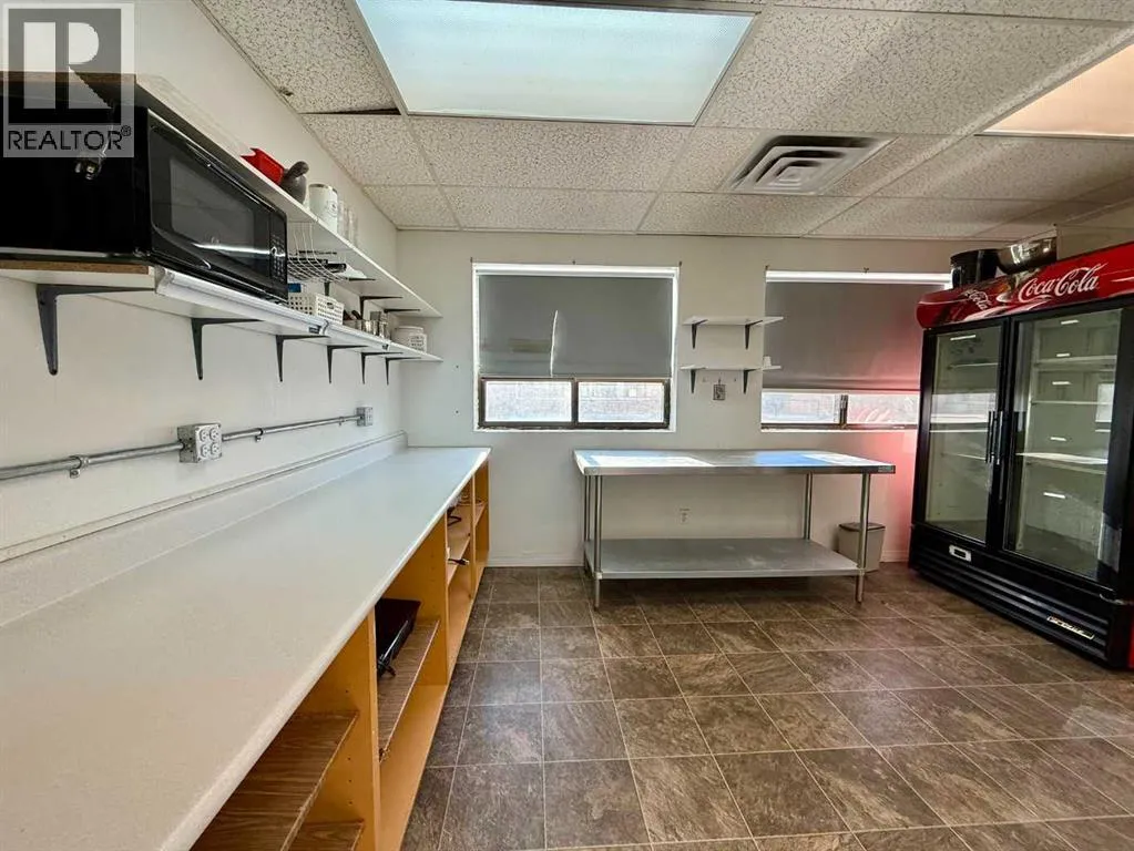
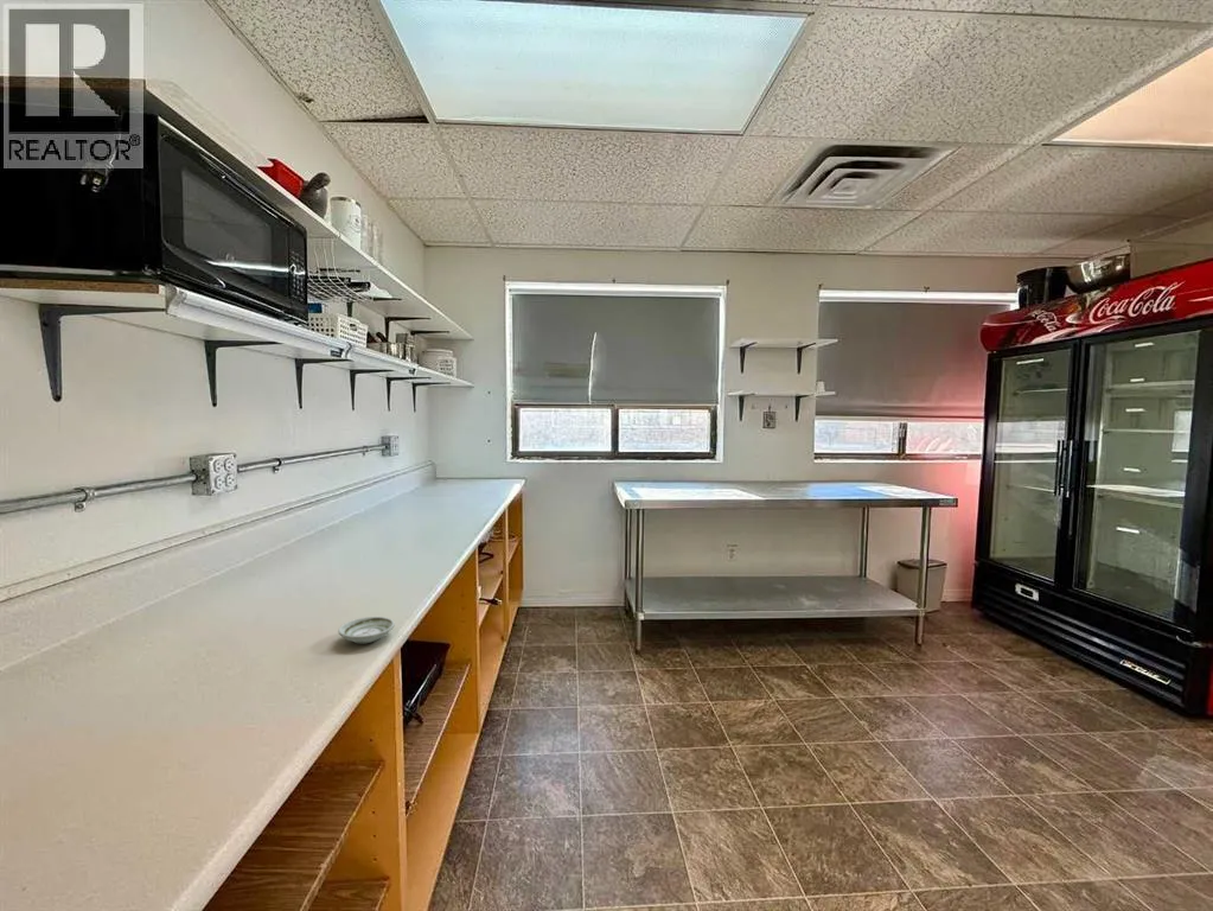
+ saucer [337,616,396,644]
